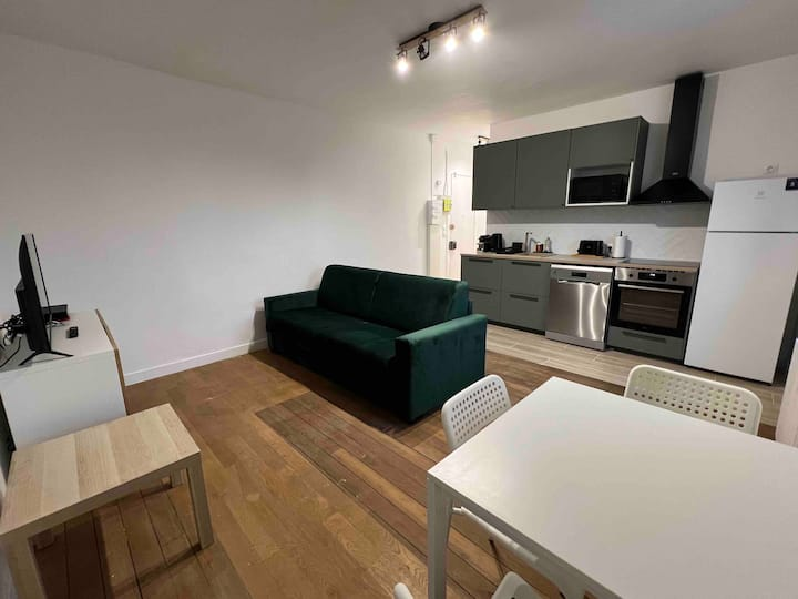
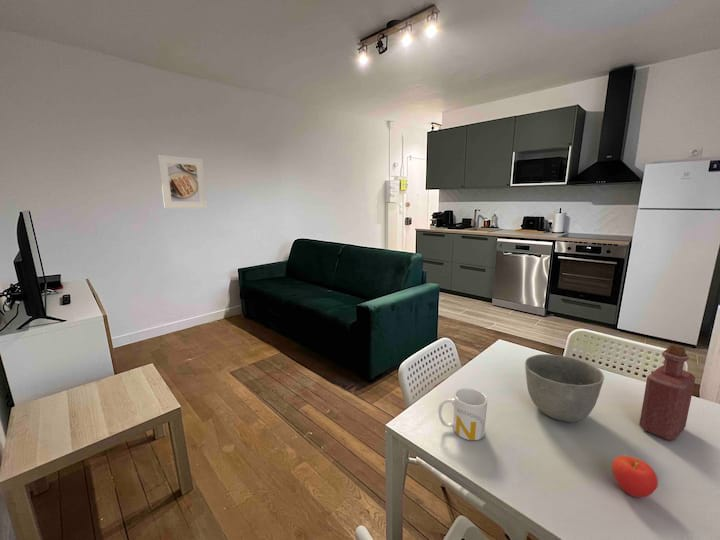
+ bowl [524,353,605,423]
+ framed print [157,154,208,209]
+ bottle [638,343,696,442]
+ apple [611,455,659,499]
+ mug [438,387,488,441]
